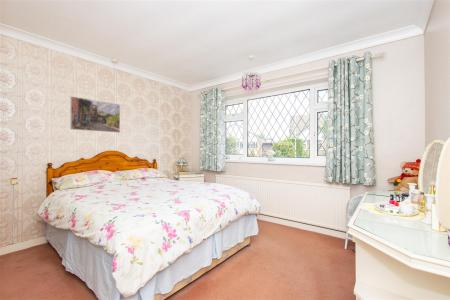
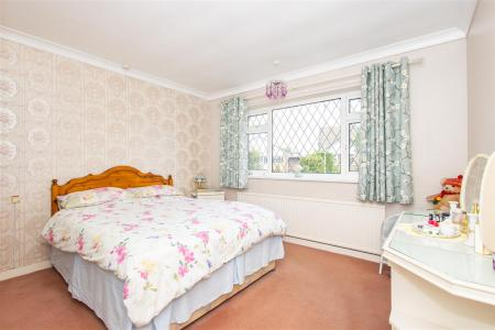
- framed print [69,95,121,134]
